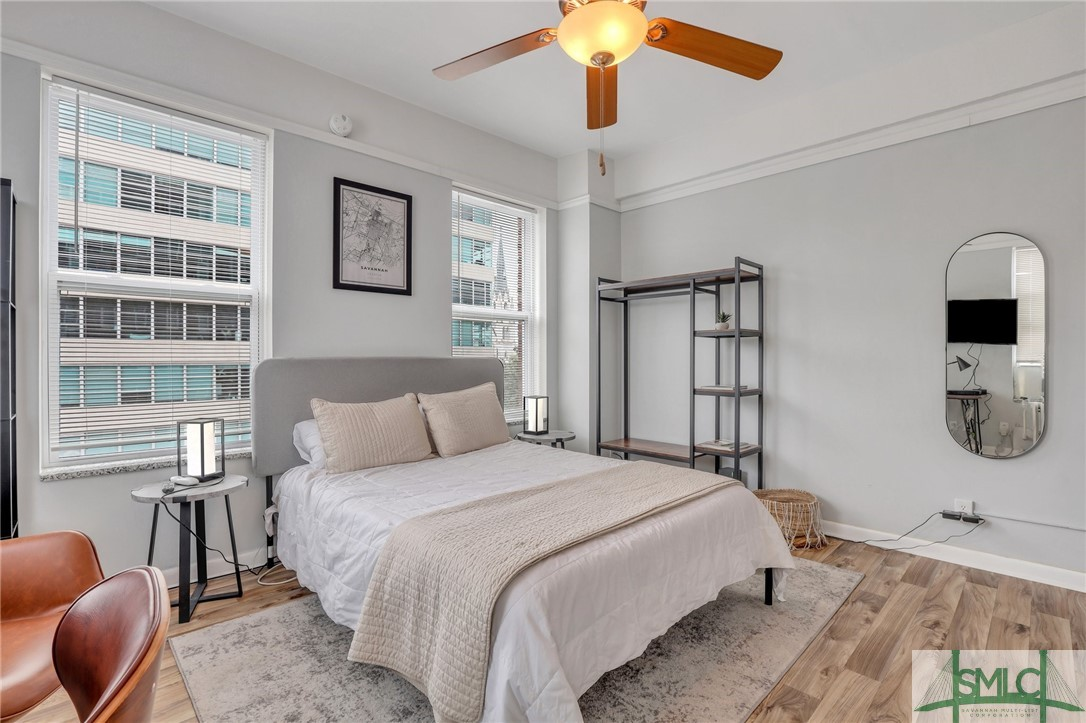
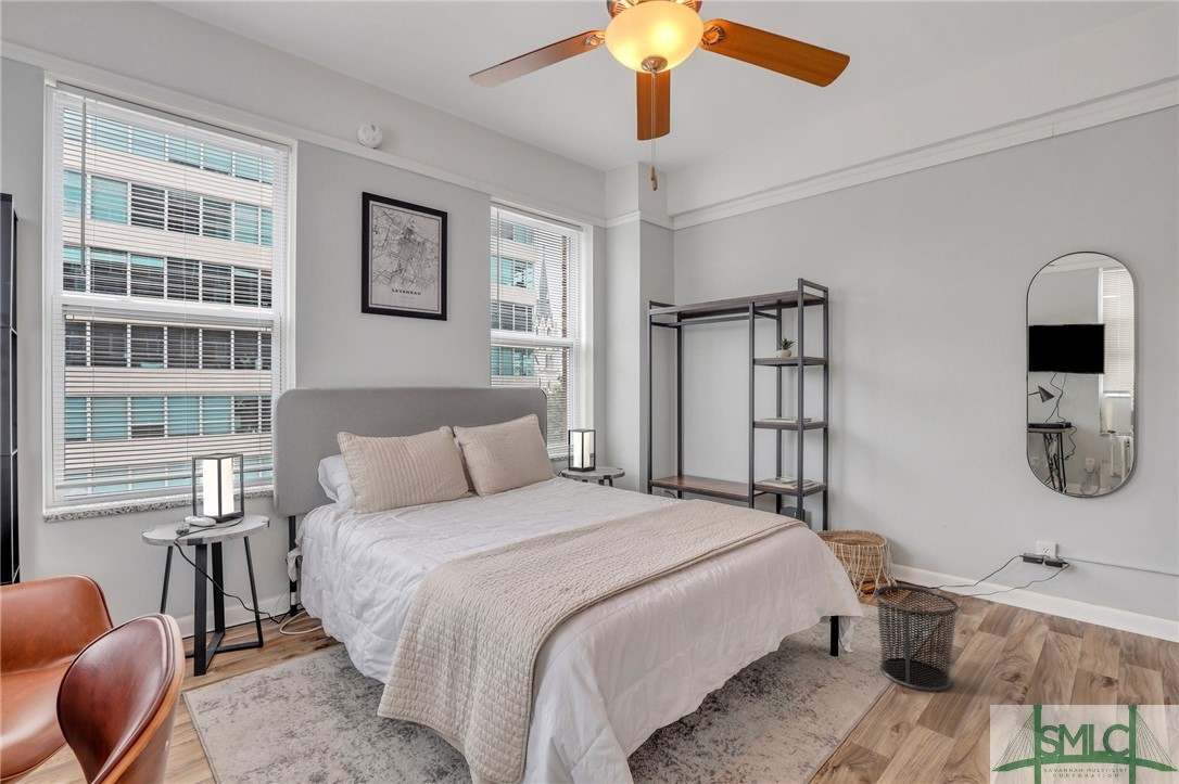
+ waste bin [874,584,960,692]
